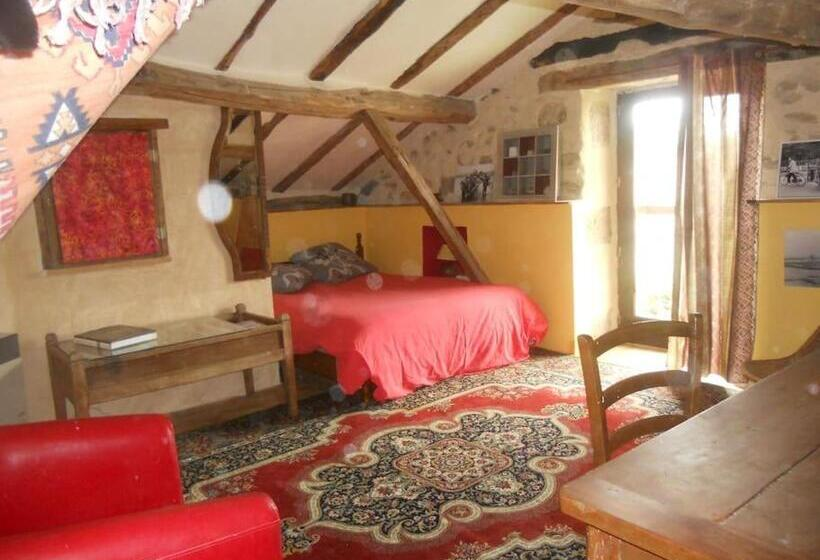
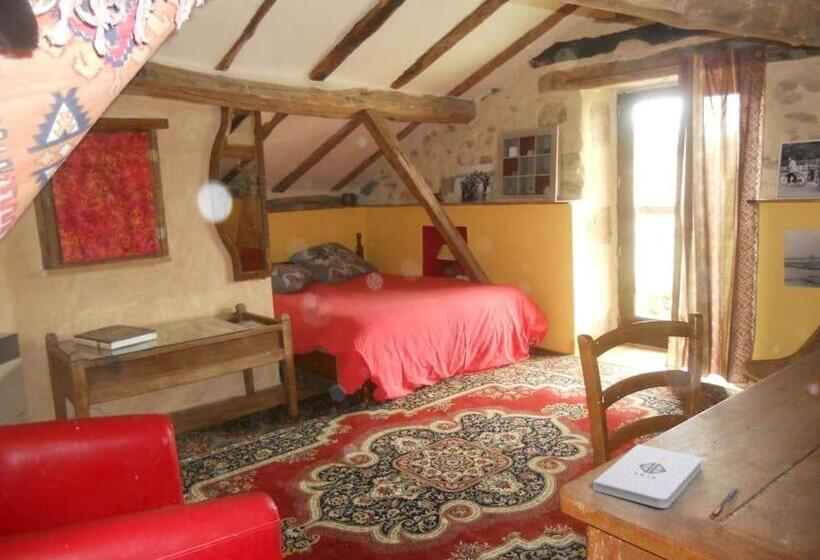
+ notepad [592,443,703,509]
+ pen [711,486,740,518]
